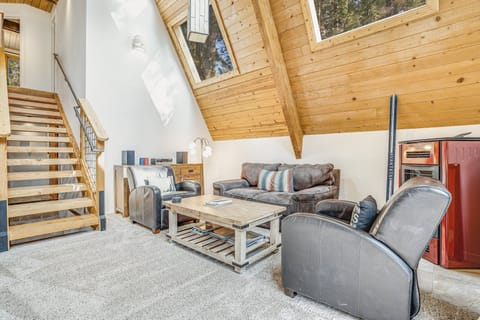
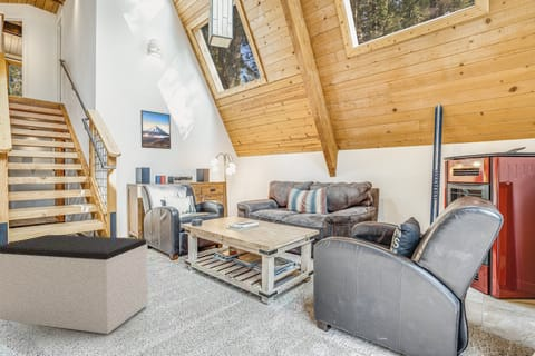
+ bench [0,234,148,335]
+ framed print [139,109,172,150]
